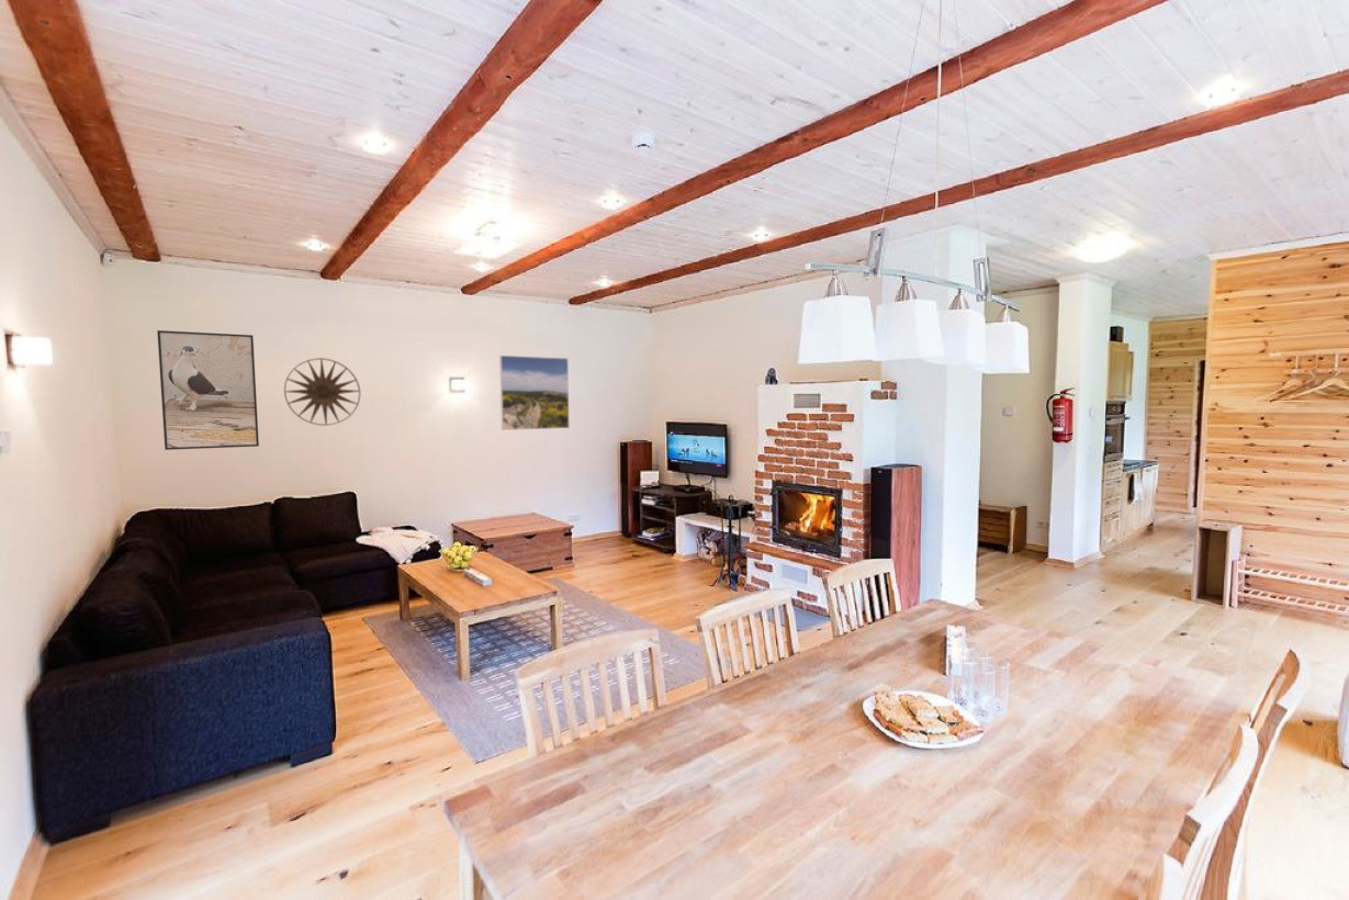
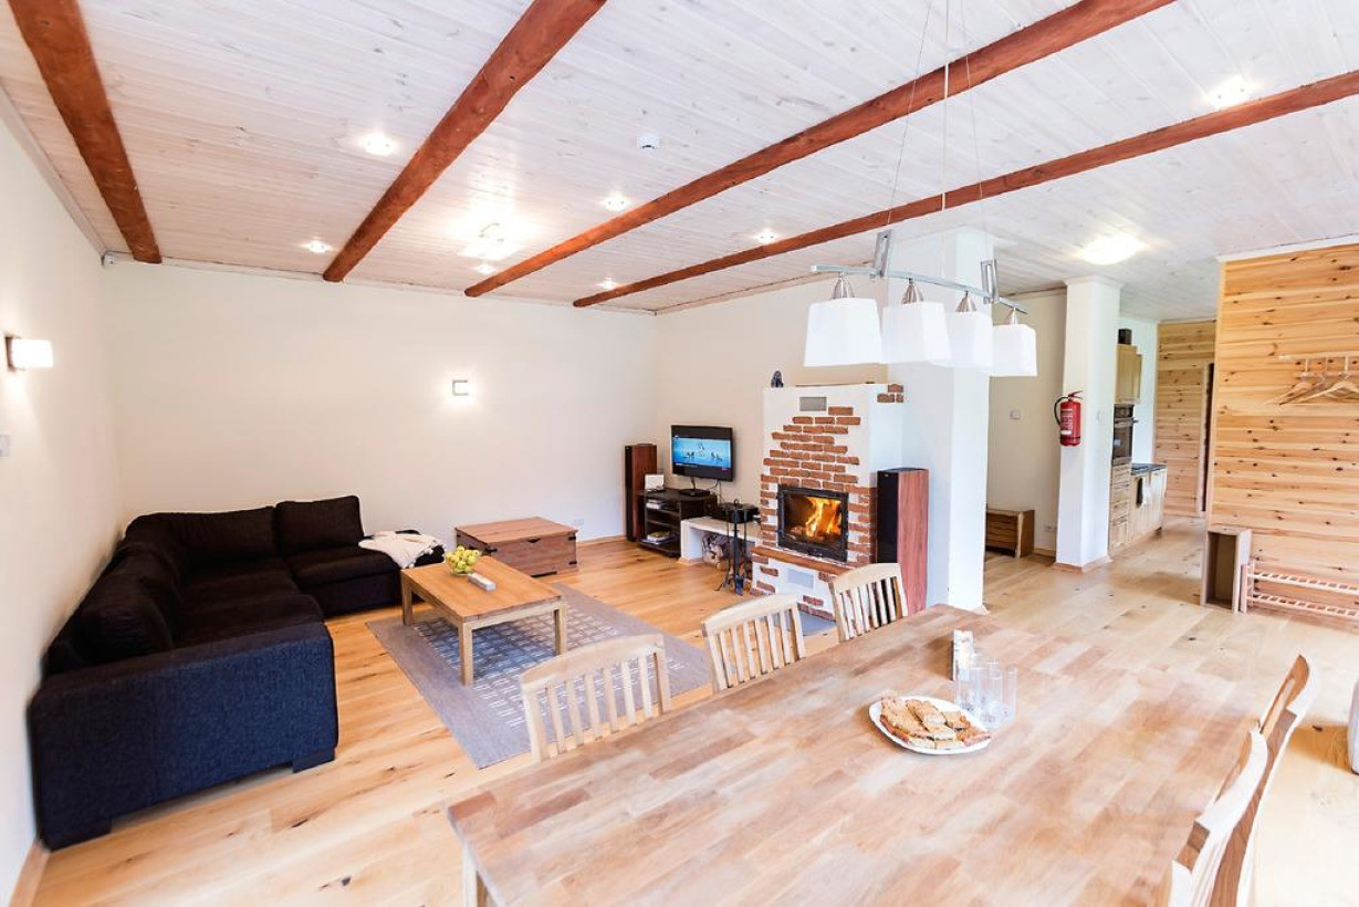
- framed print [498,355,571,431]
- wall art [283,358,361,427]
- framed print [156,329,260,451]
